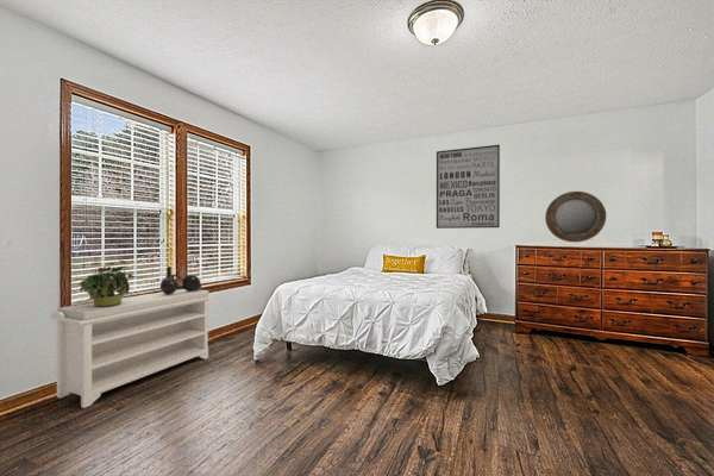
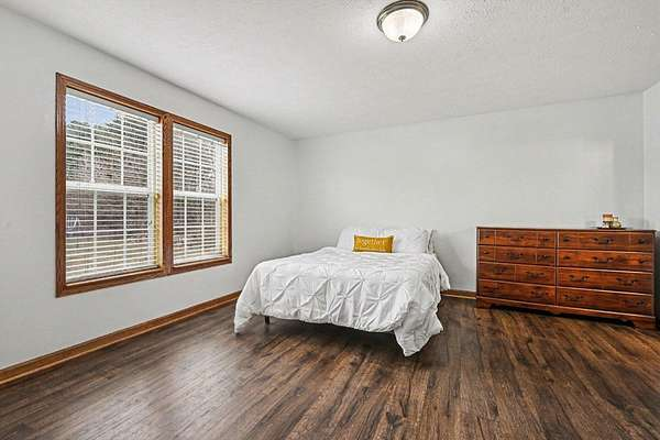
- decorative vase [159,265,202,294]
- wall art [436,144,501,230]
- bench [50,289,214,409]
- potted plant [77,259,137,306]
- home mirror [544,190,607,243]
